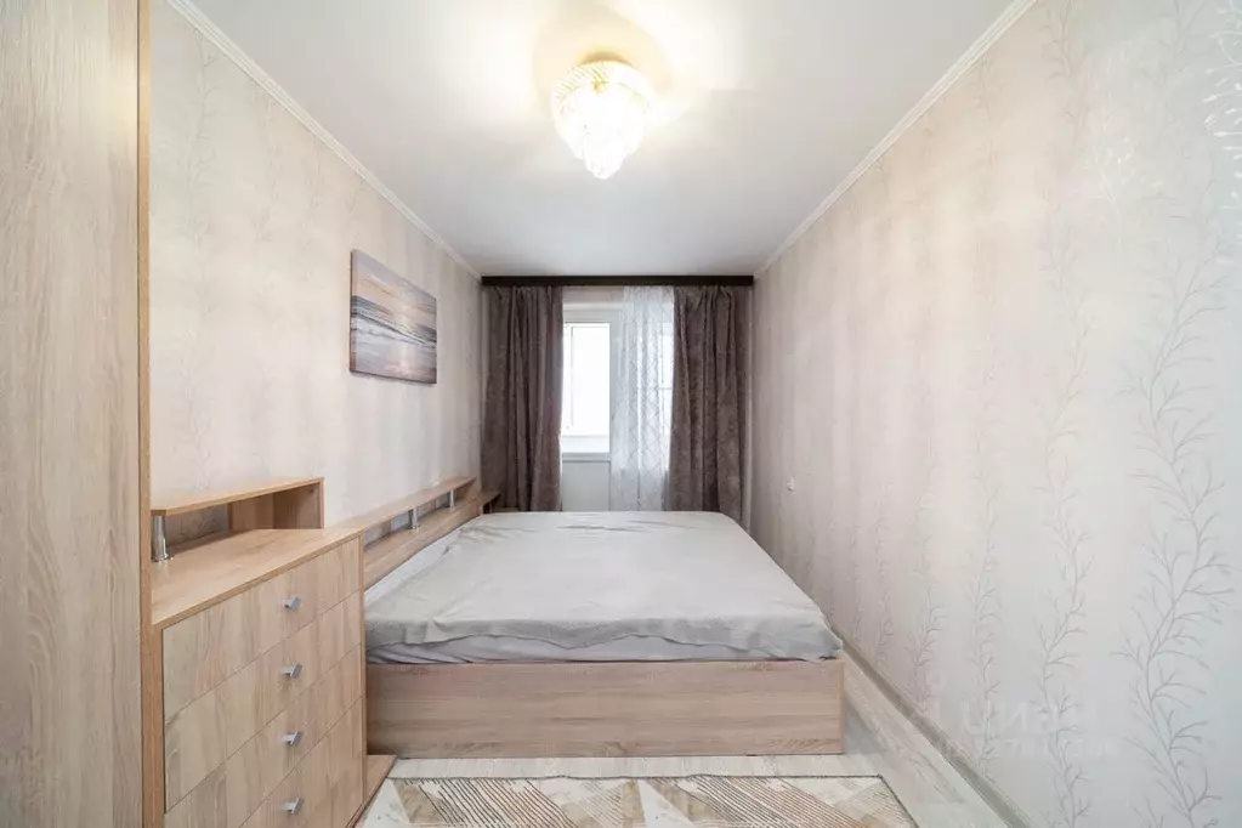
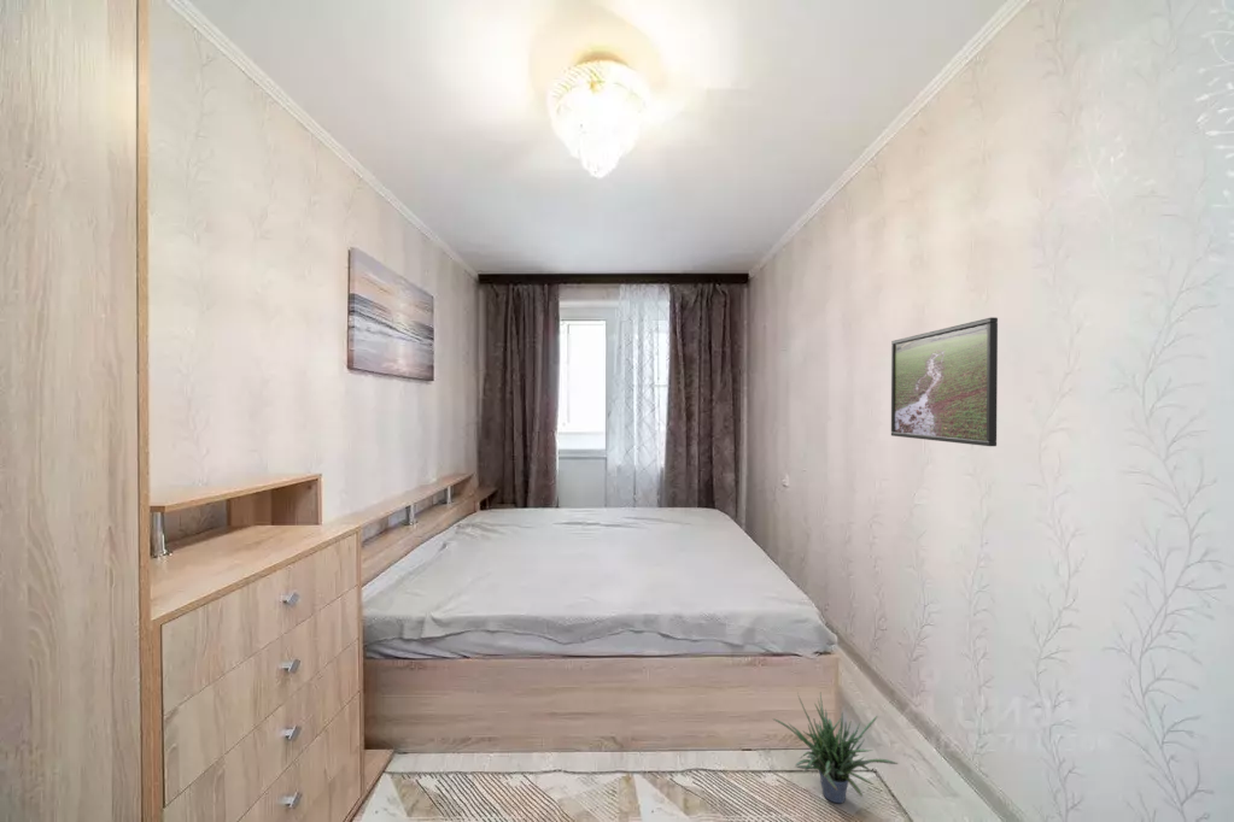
+ potted plant [772,691,900,804]
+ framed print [890,316,999,447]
